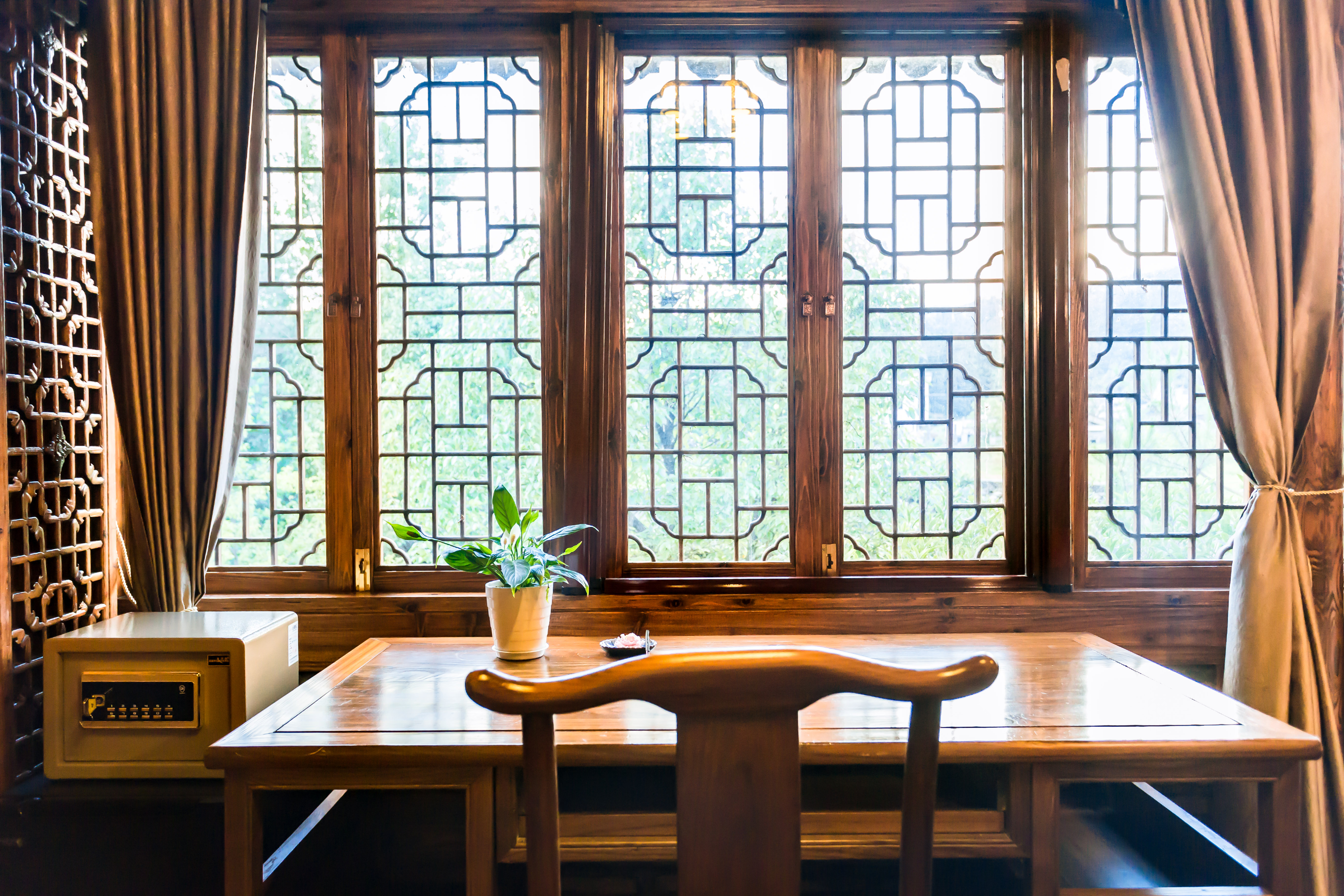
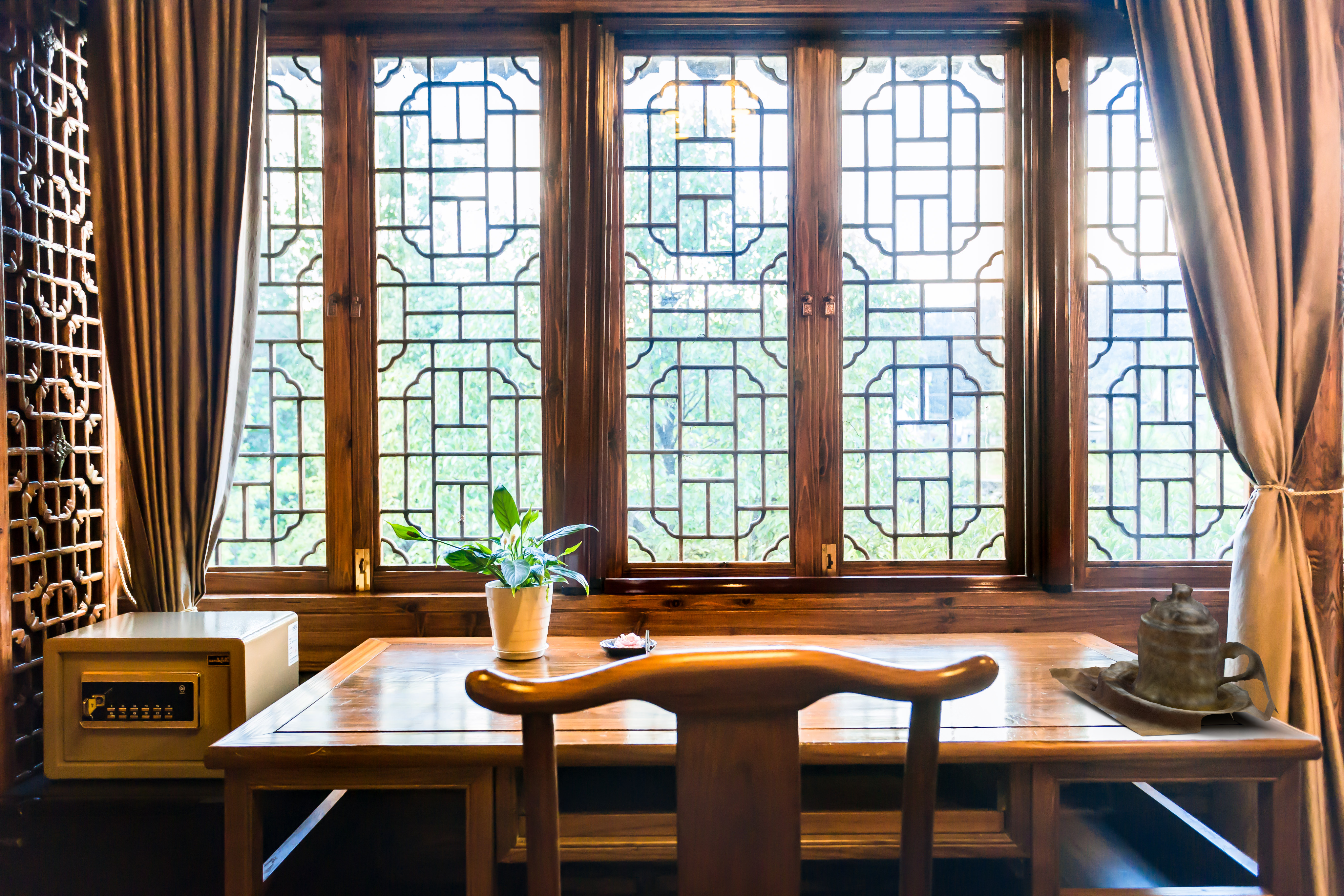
+ teapot [1048,582,1279,736]
